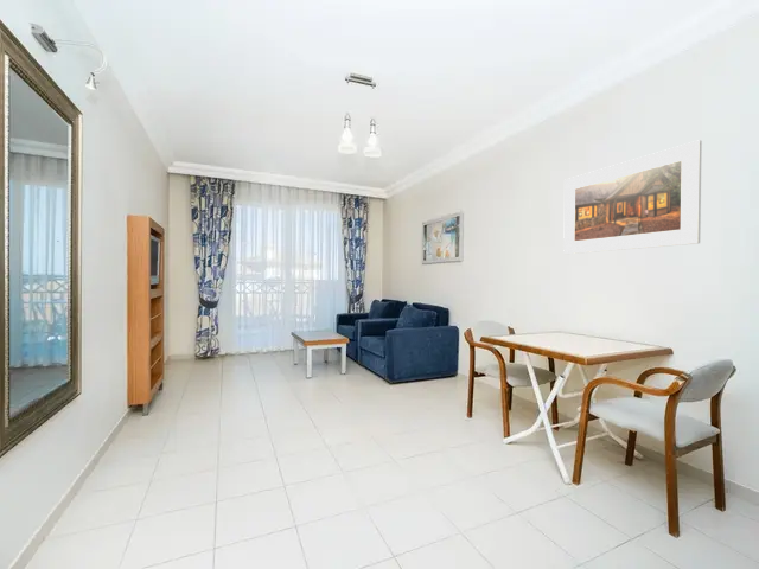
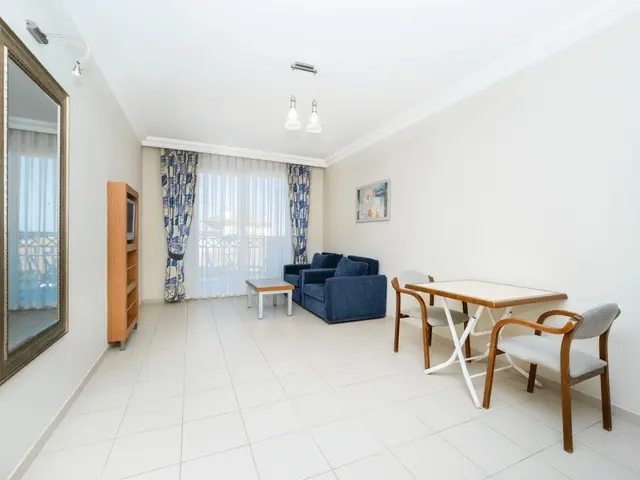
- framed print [562,139,703,255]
